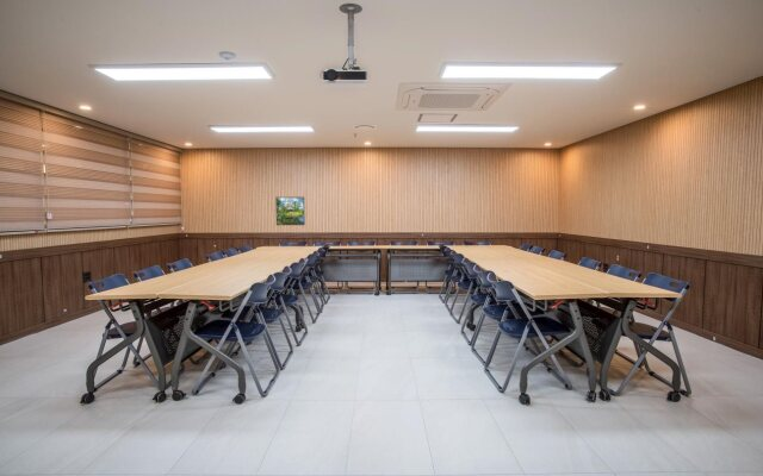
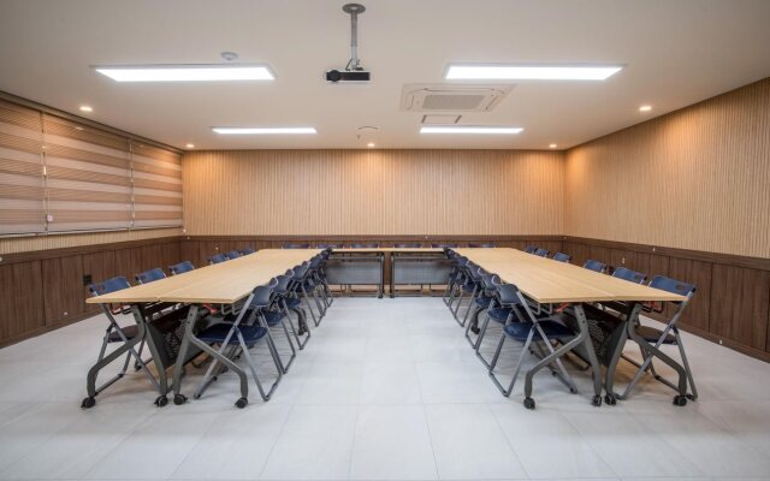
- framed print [274,196,306,226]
